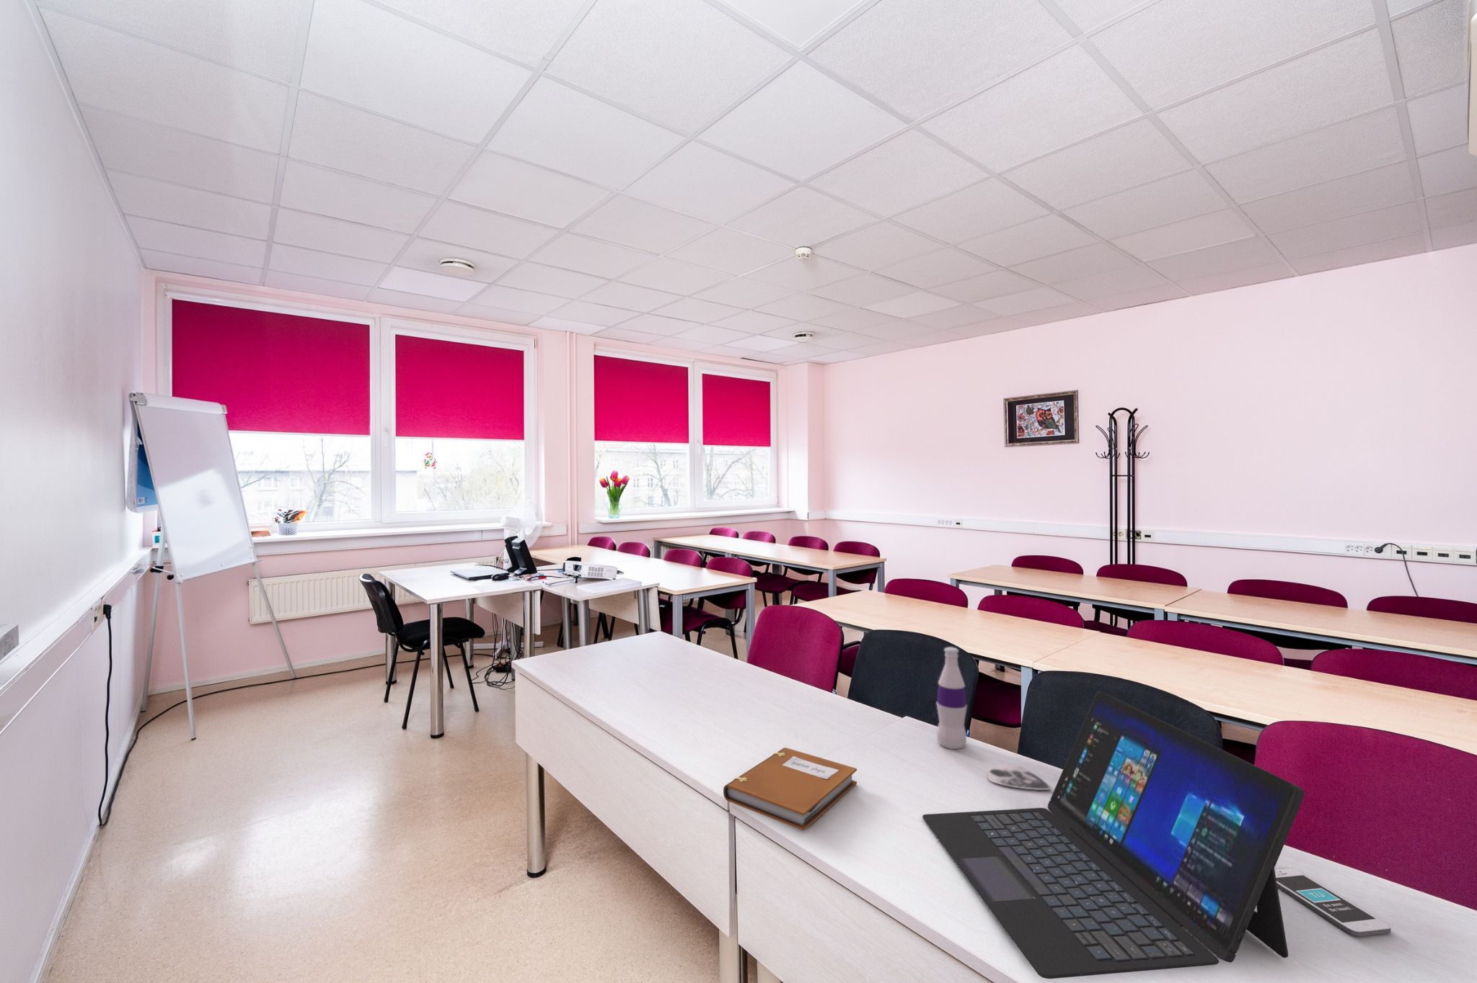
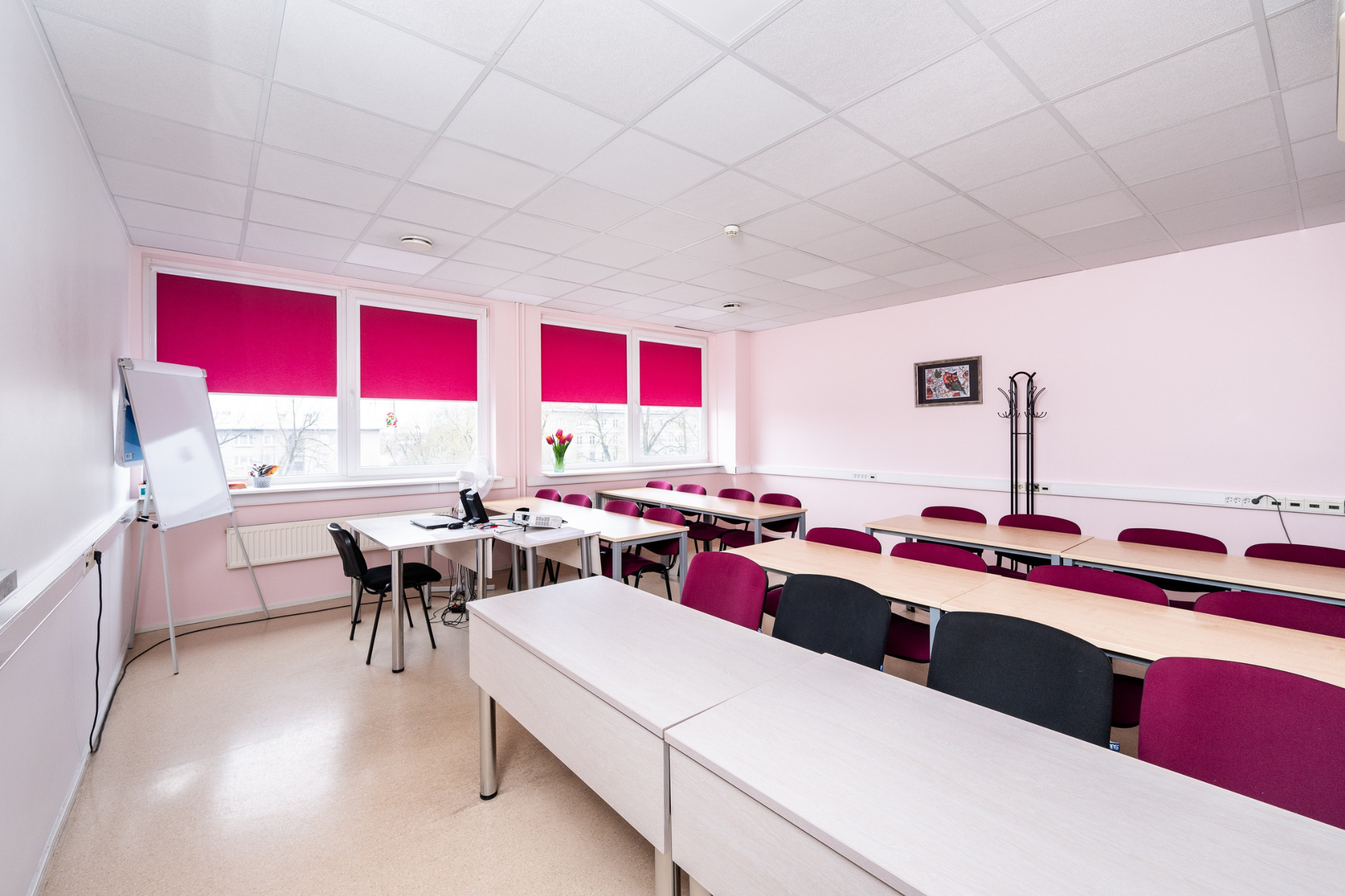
- guitar pick [987,764,1051,791]
- notebook [723,747,858,831]
- laptop [921,690,1306,980]
- smartphone [1274,867,1391,937]
- bottle [936,646,967,749]
